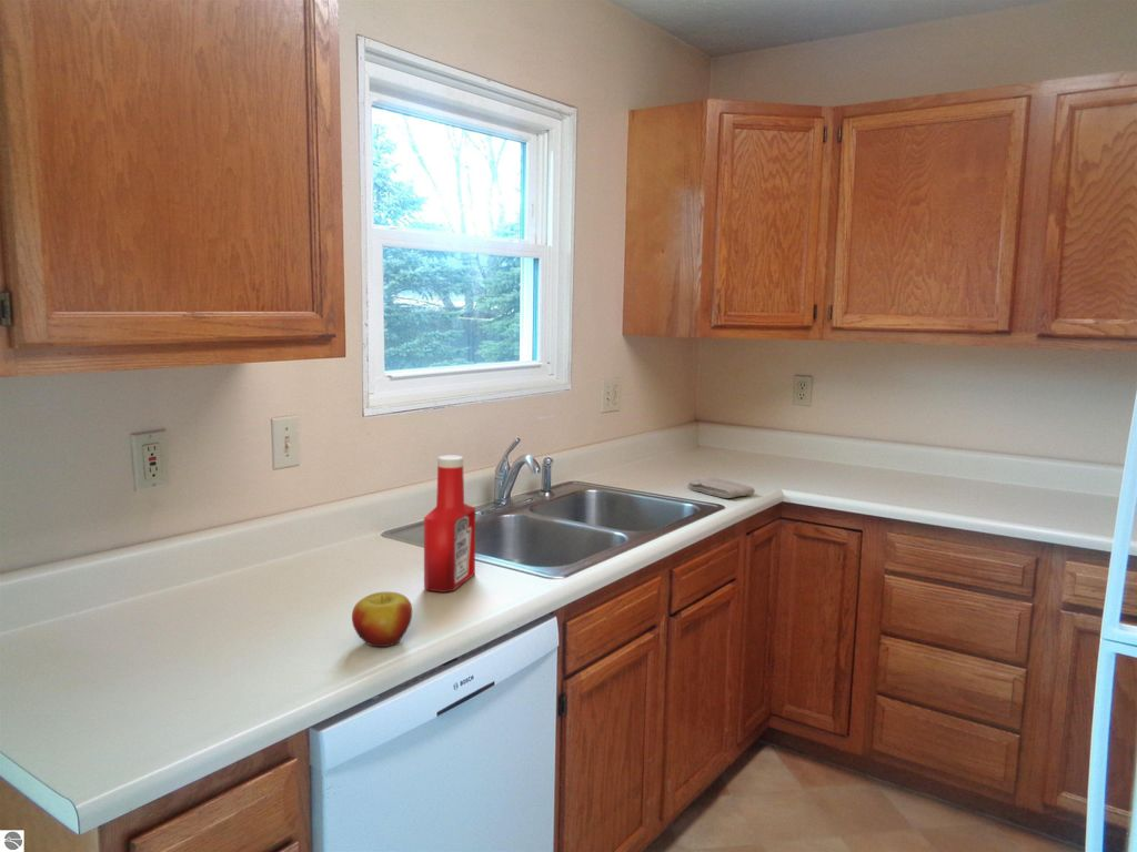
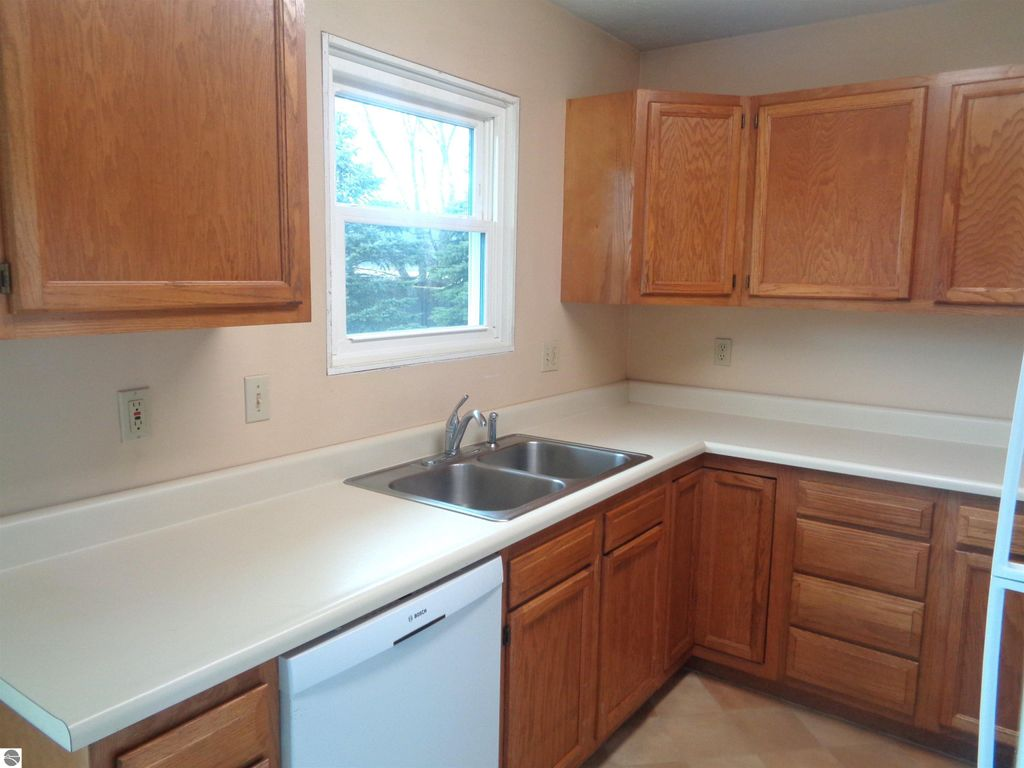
- washcloth [686,477,756,499]
- soap bottle [423,455,476,594]
- apple [351,591,413,648]
